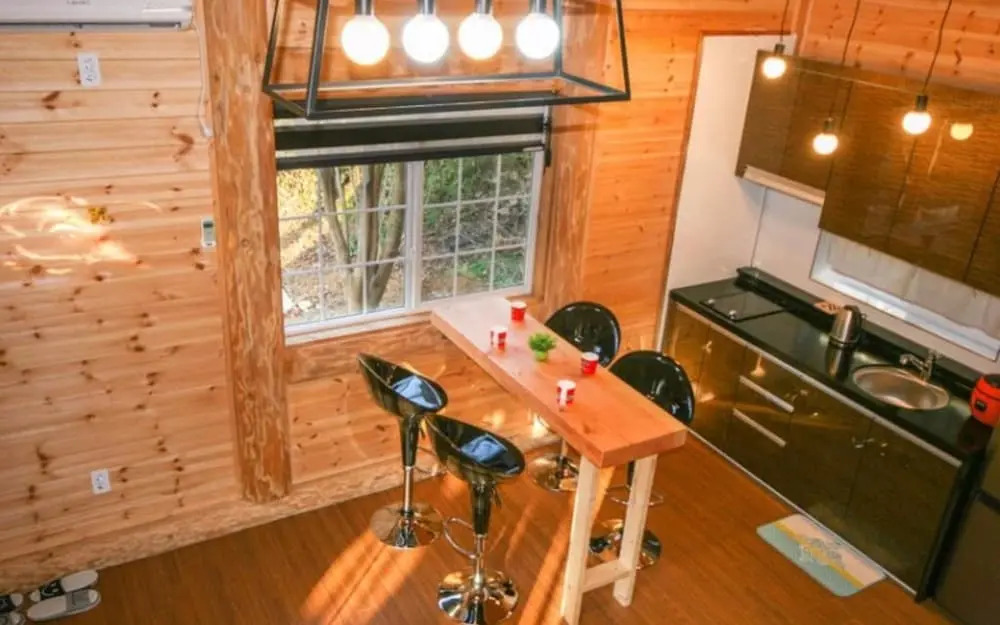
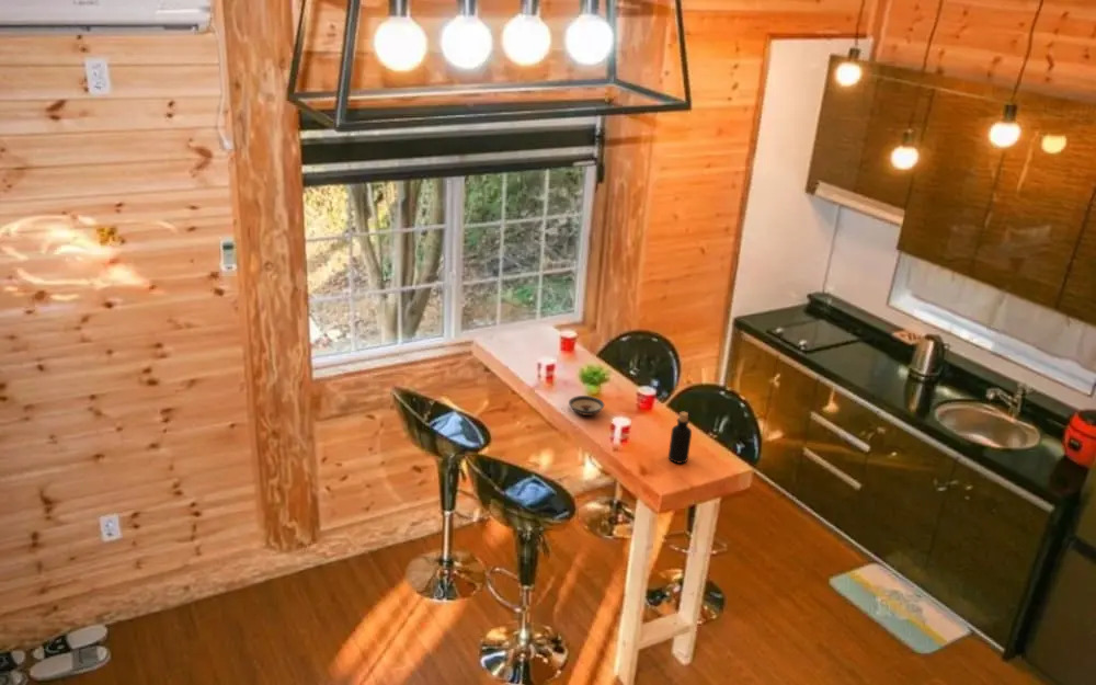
+ saucer [568,395,605,416]
+ bottle [667,411,693,465]
